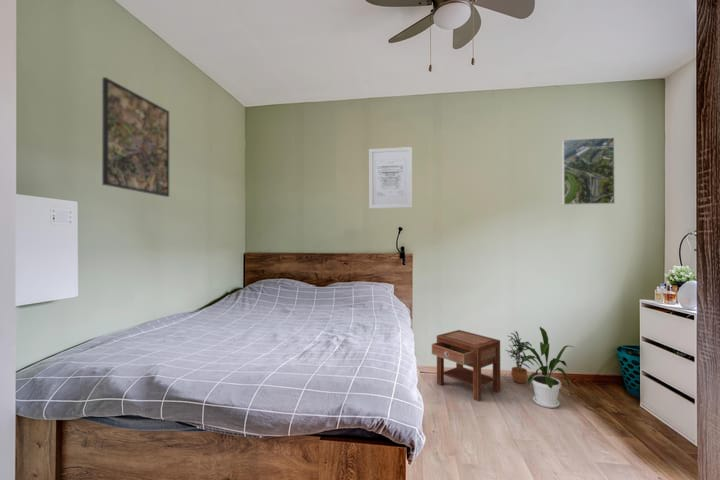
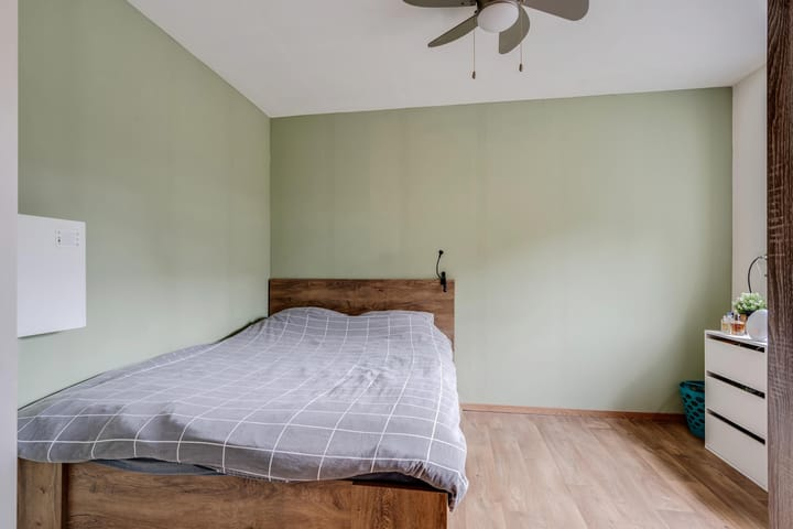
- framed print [561,137,616,206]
- house plant [512,326,575,409]
- potted plant [505,330,535,384]
- wall art [368,146,413,209]
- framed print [101,76,170,198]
- nightstand [431,329,502,402]
